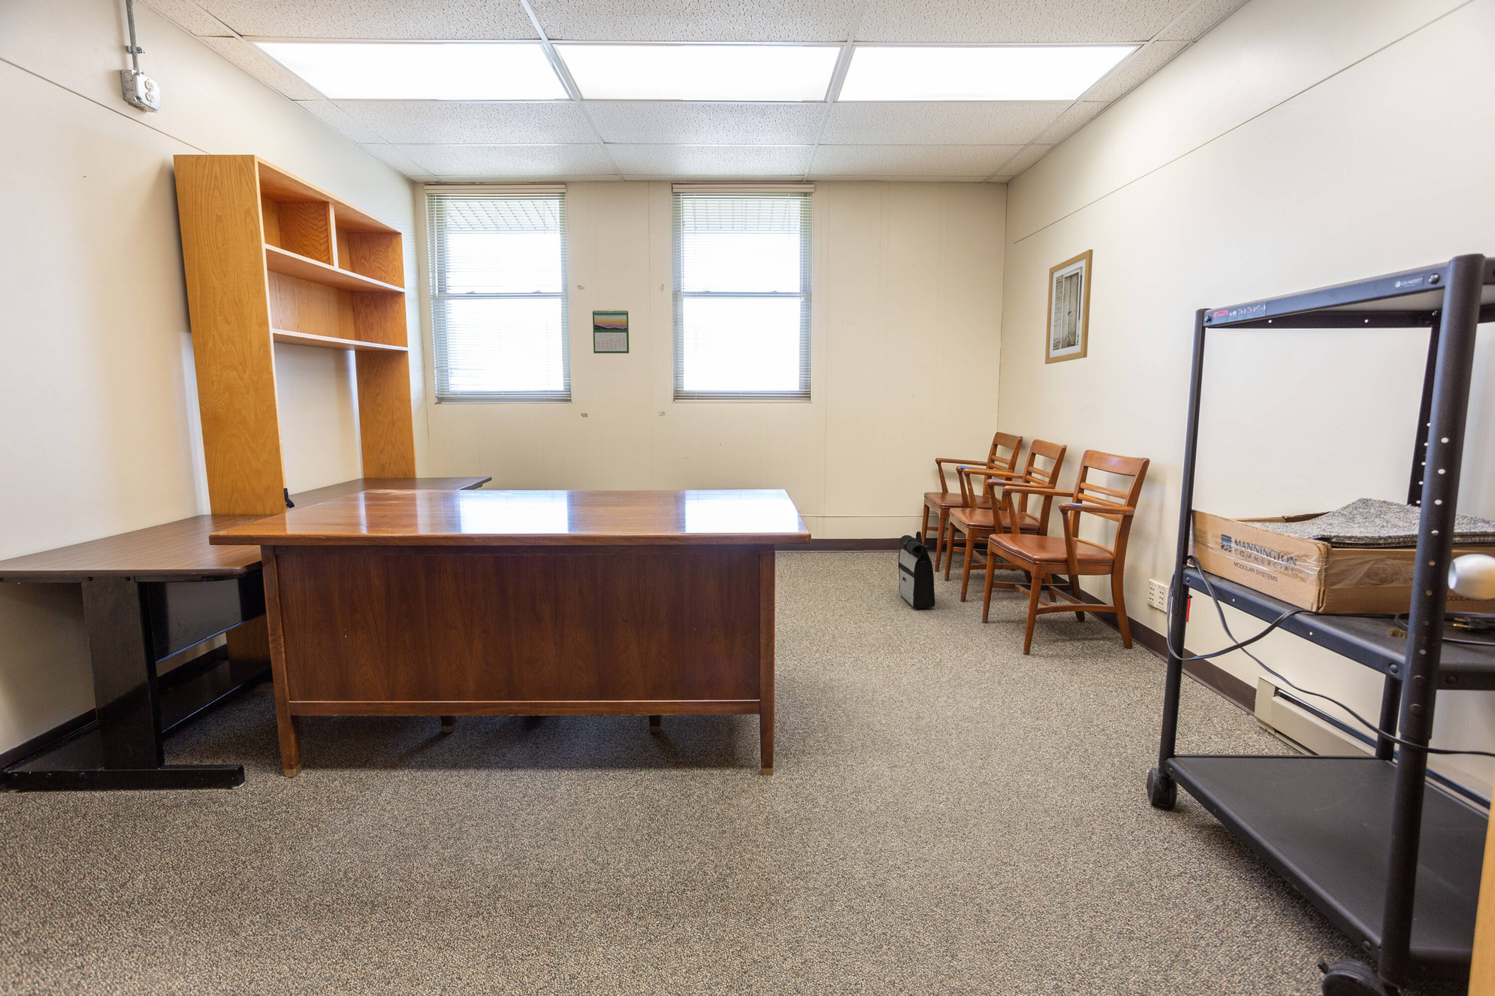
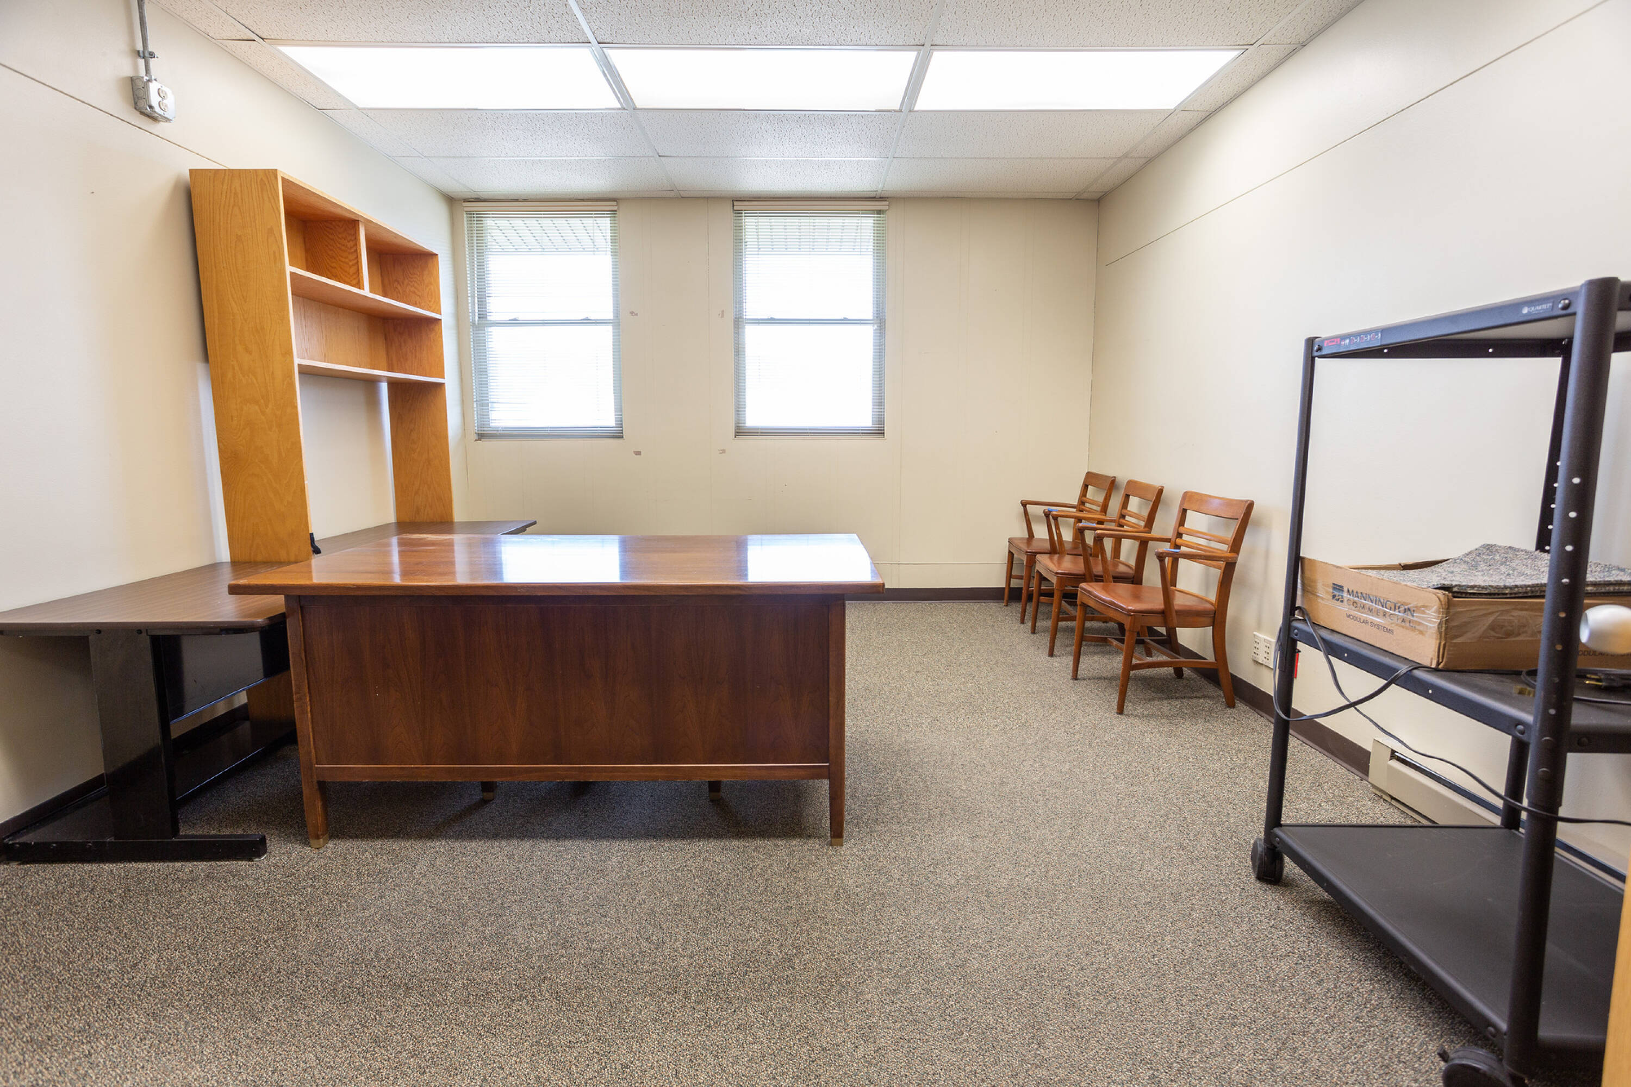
- wall art [1044,249,1093,365]
- backpack [898,531,935,609]
- calendar [592,309,630,353]
